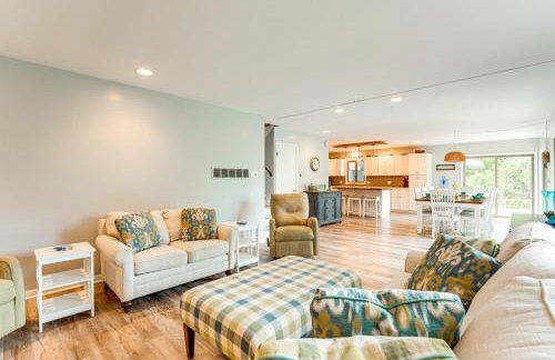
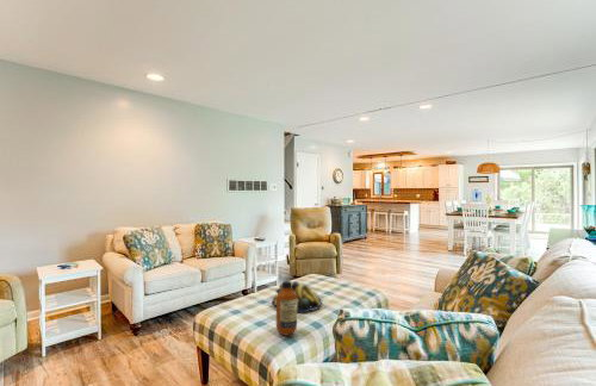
+ fruit bowl [271,280,323,313]
+ bottle [275,280,298,337]
